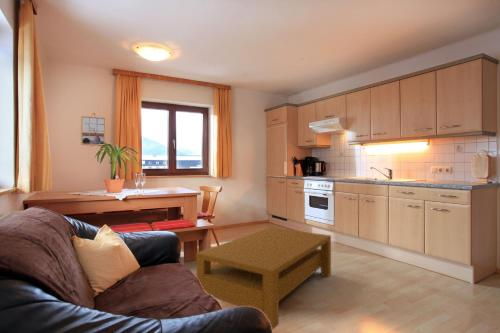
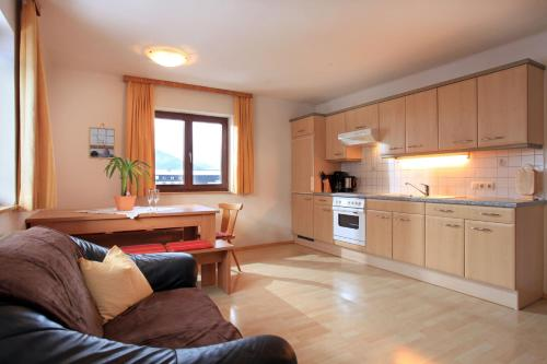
- coffee table [195,226,332,331]
